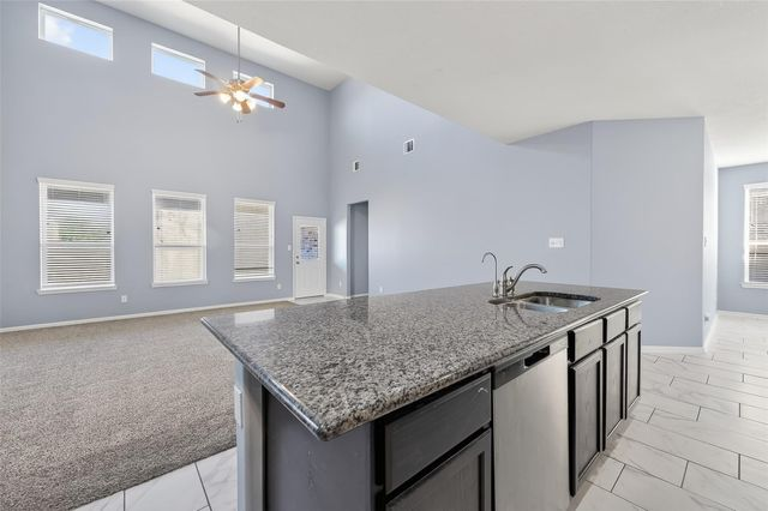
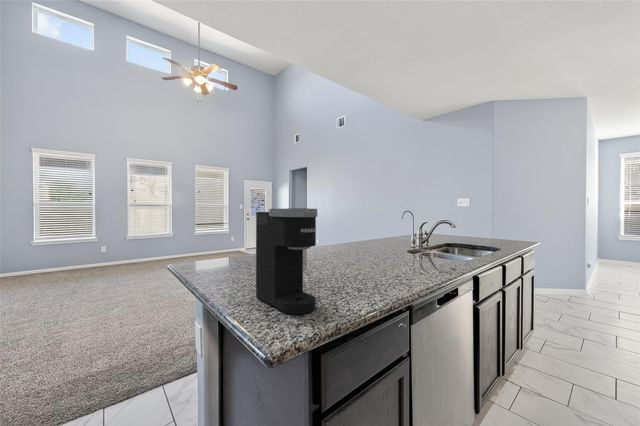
+ coffee maker [255,207,318,315]
